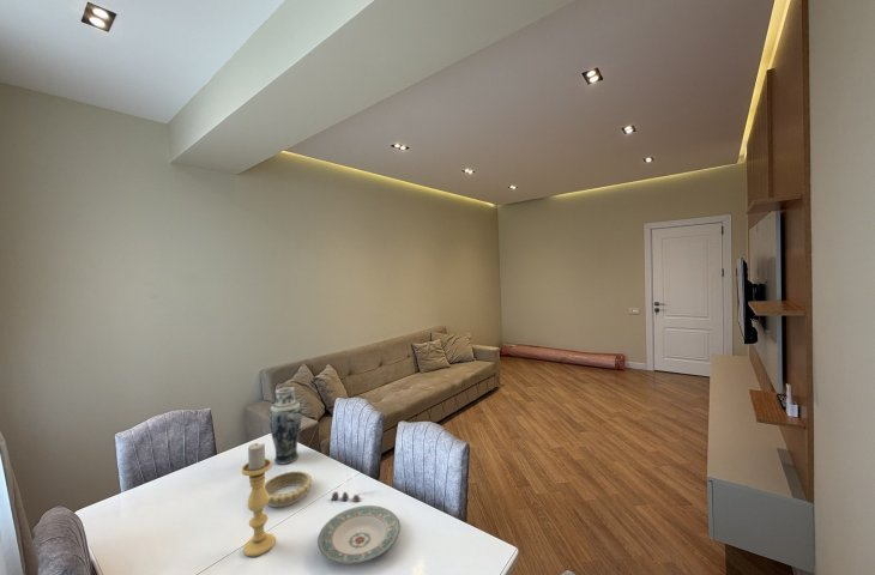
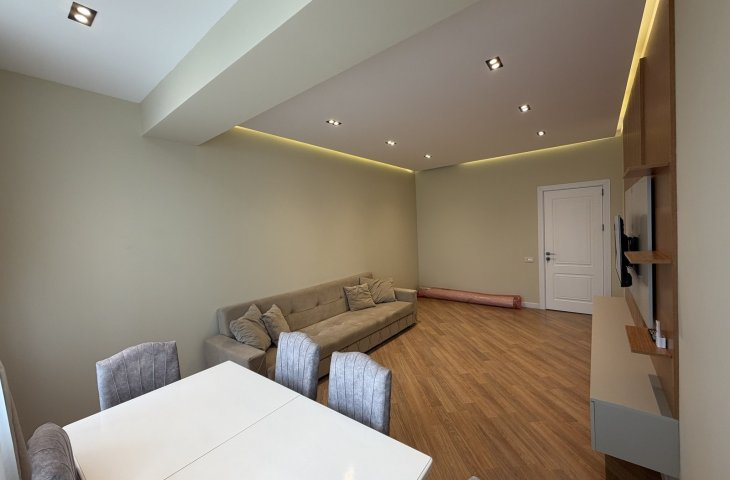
- candle holder [241,442,276,558]
- decorative bowl [264,470,313,508]
- salt and pepper shaker set [330,473,362,503]
- plate [316,504,402,565]
- vase [268,386,303,465]
